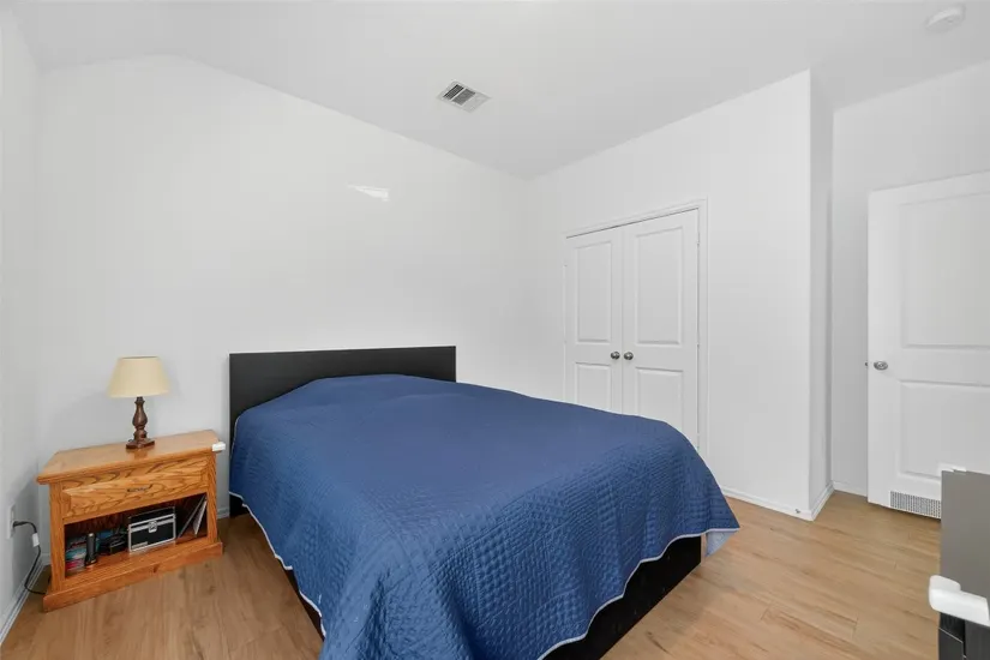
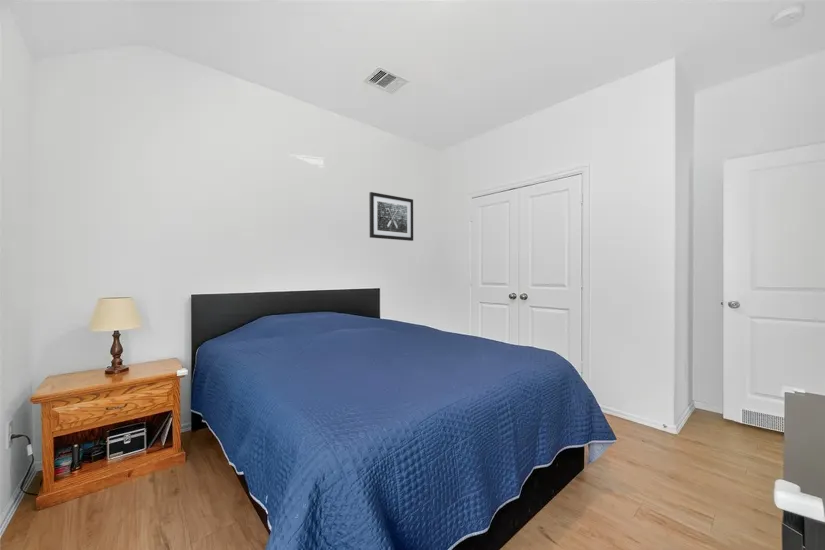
+ wall art [368,191,414,242]
